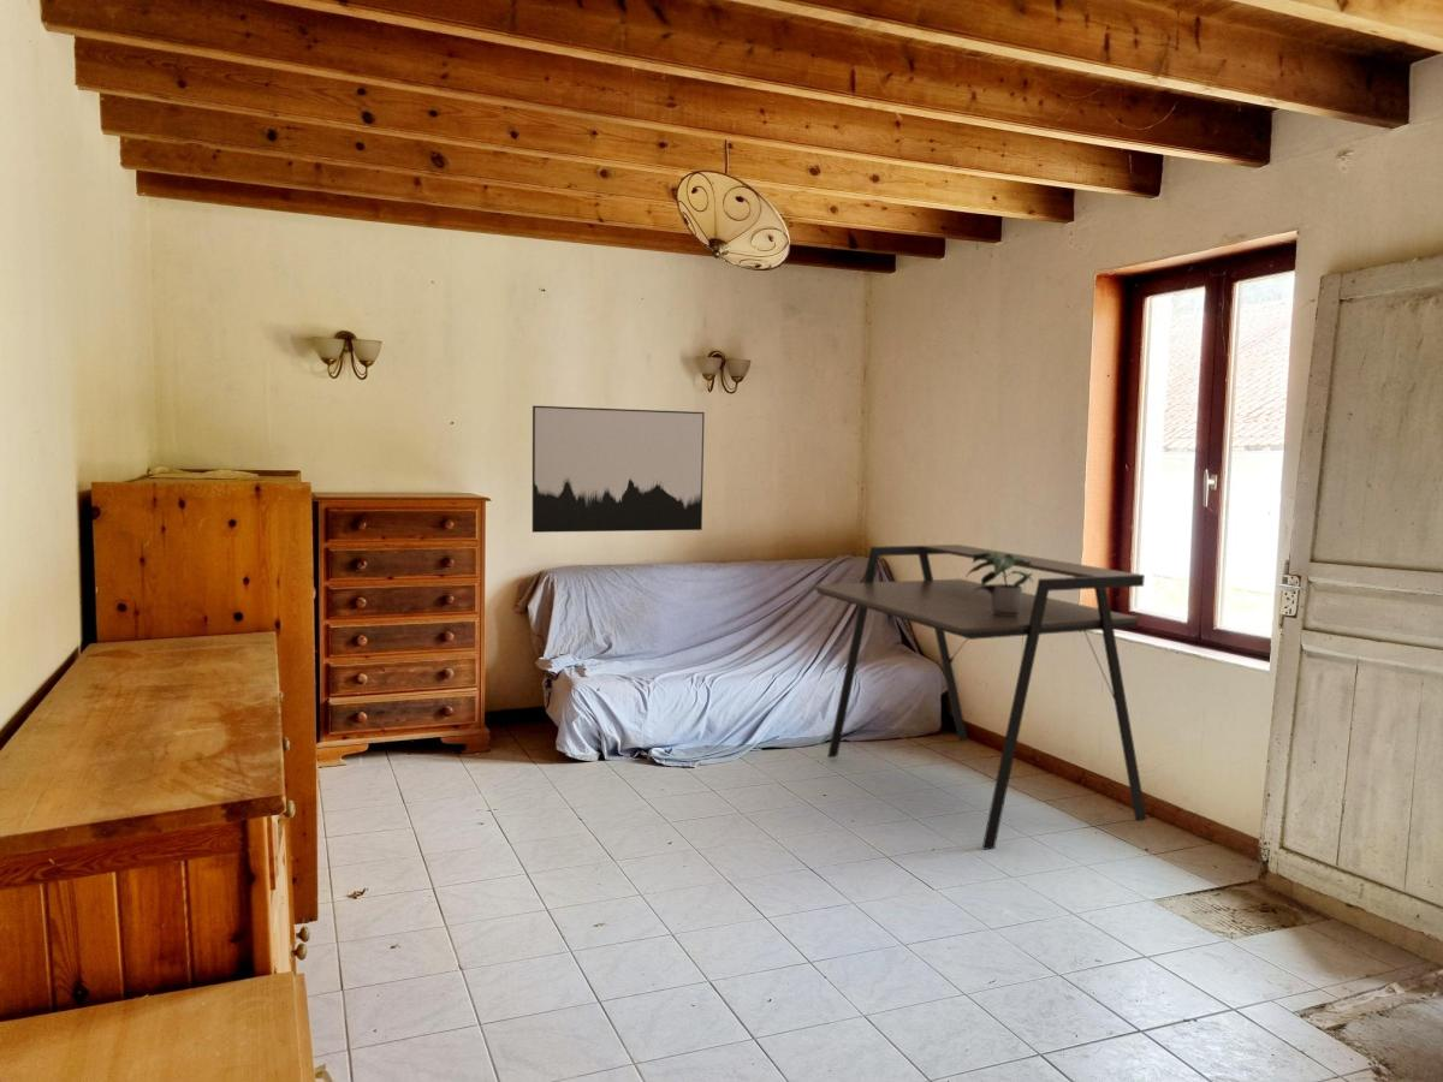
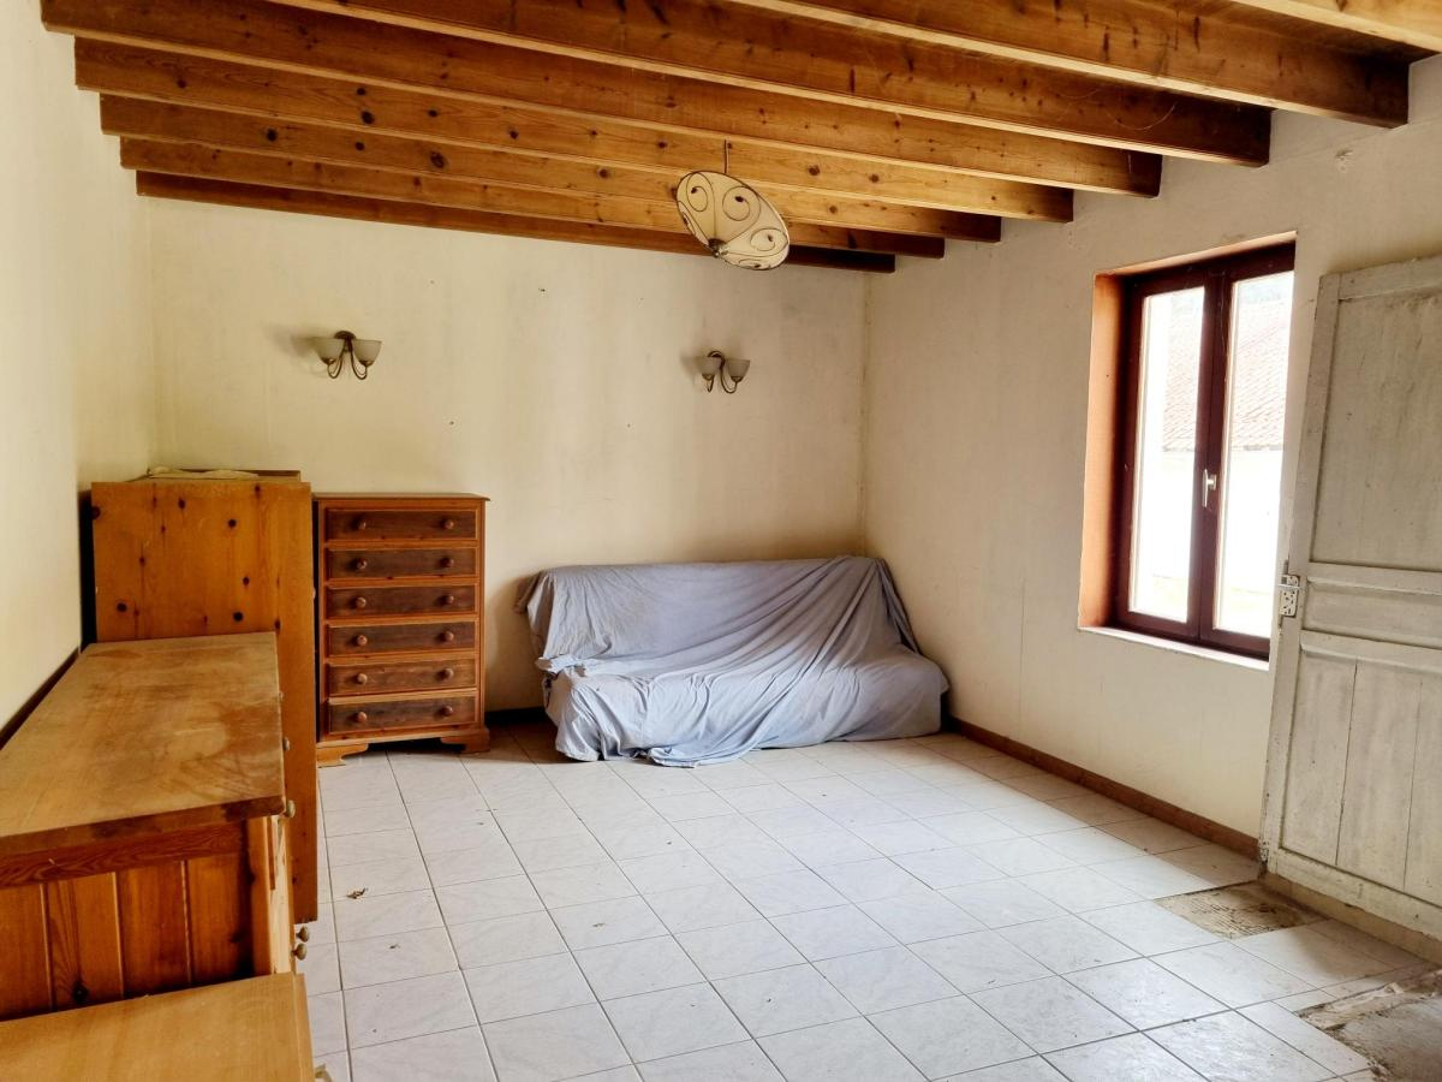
- wall art [532,405,706,534]
- desk [810,543,1148,851]
- potted plant [964,552,1034,616]
